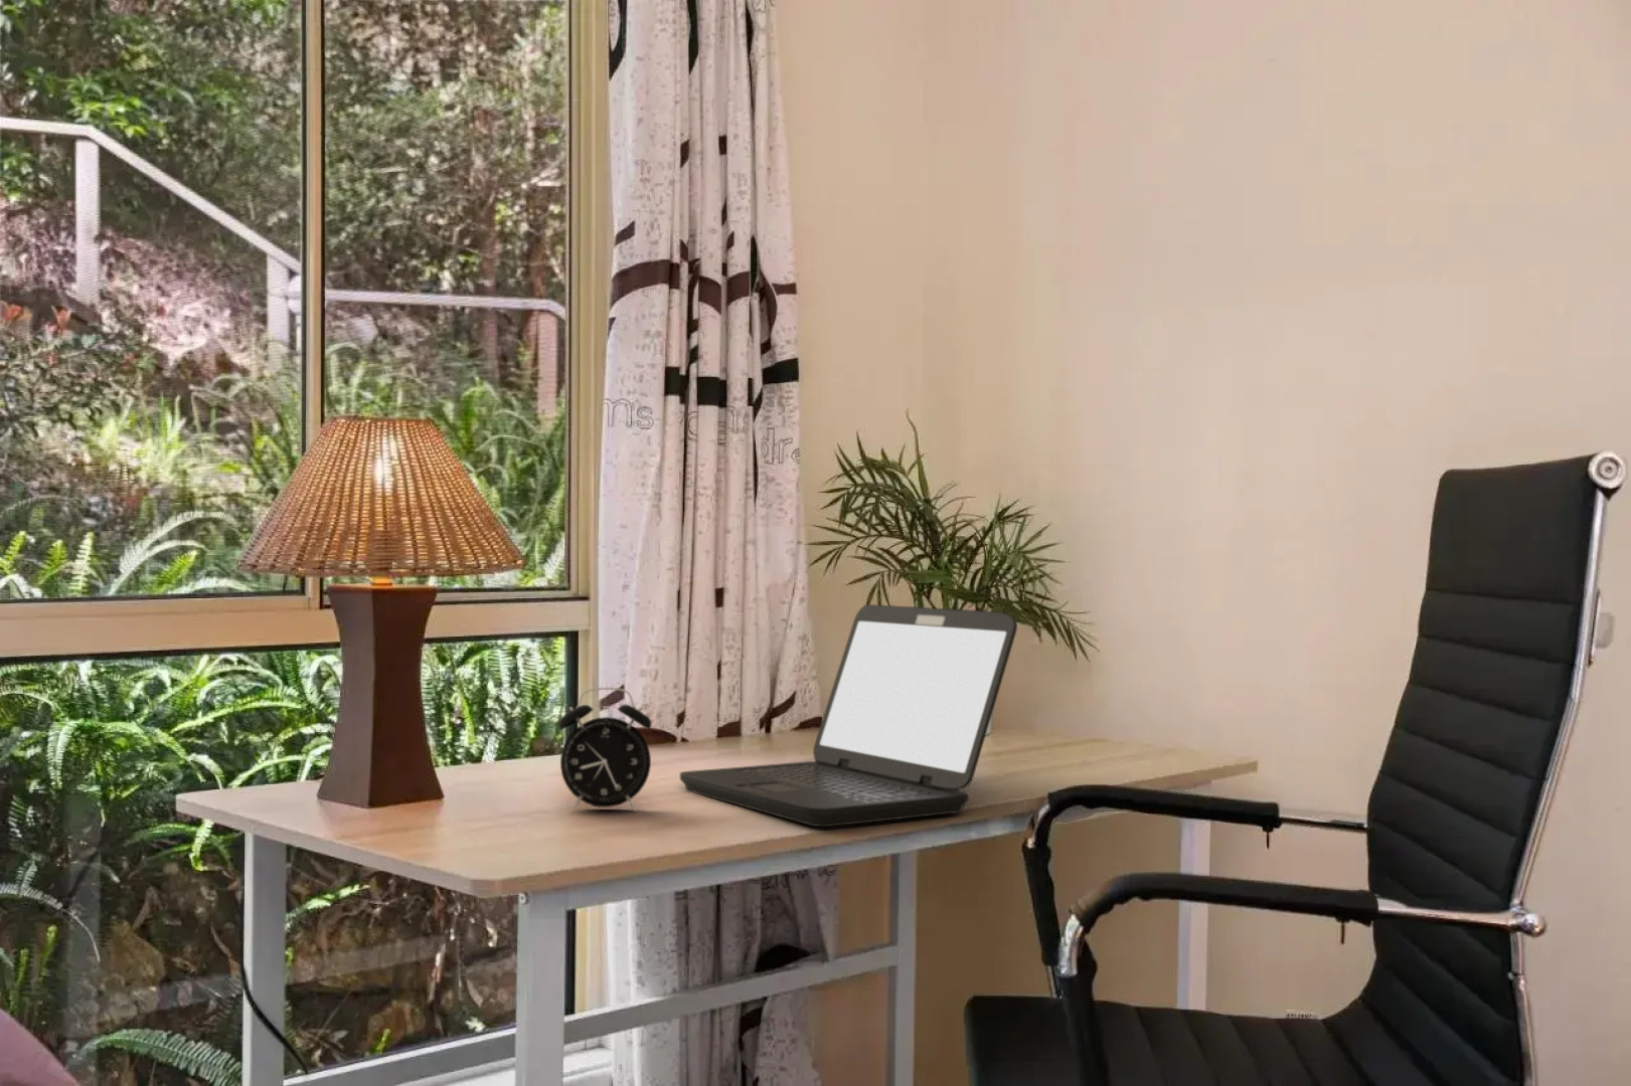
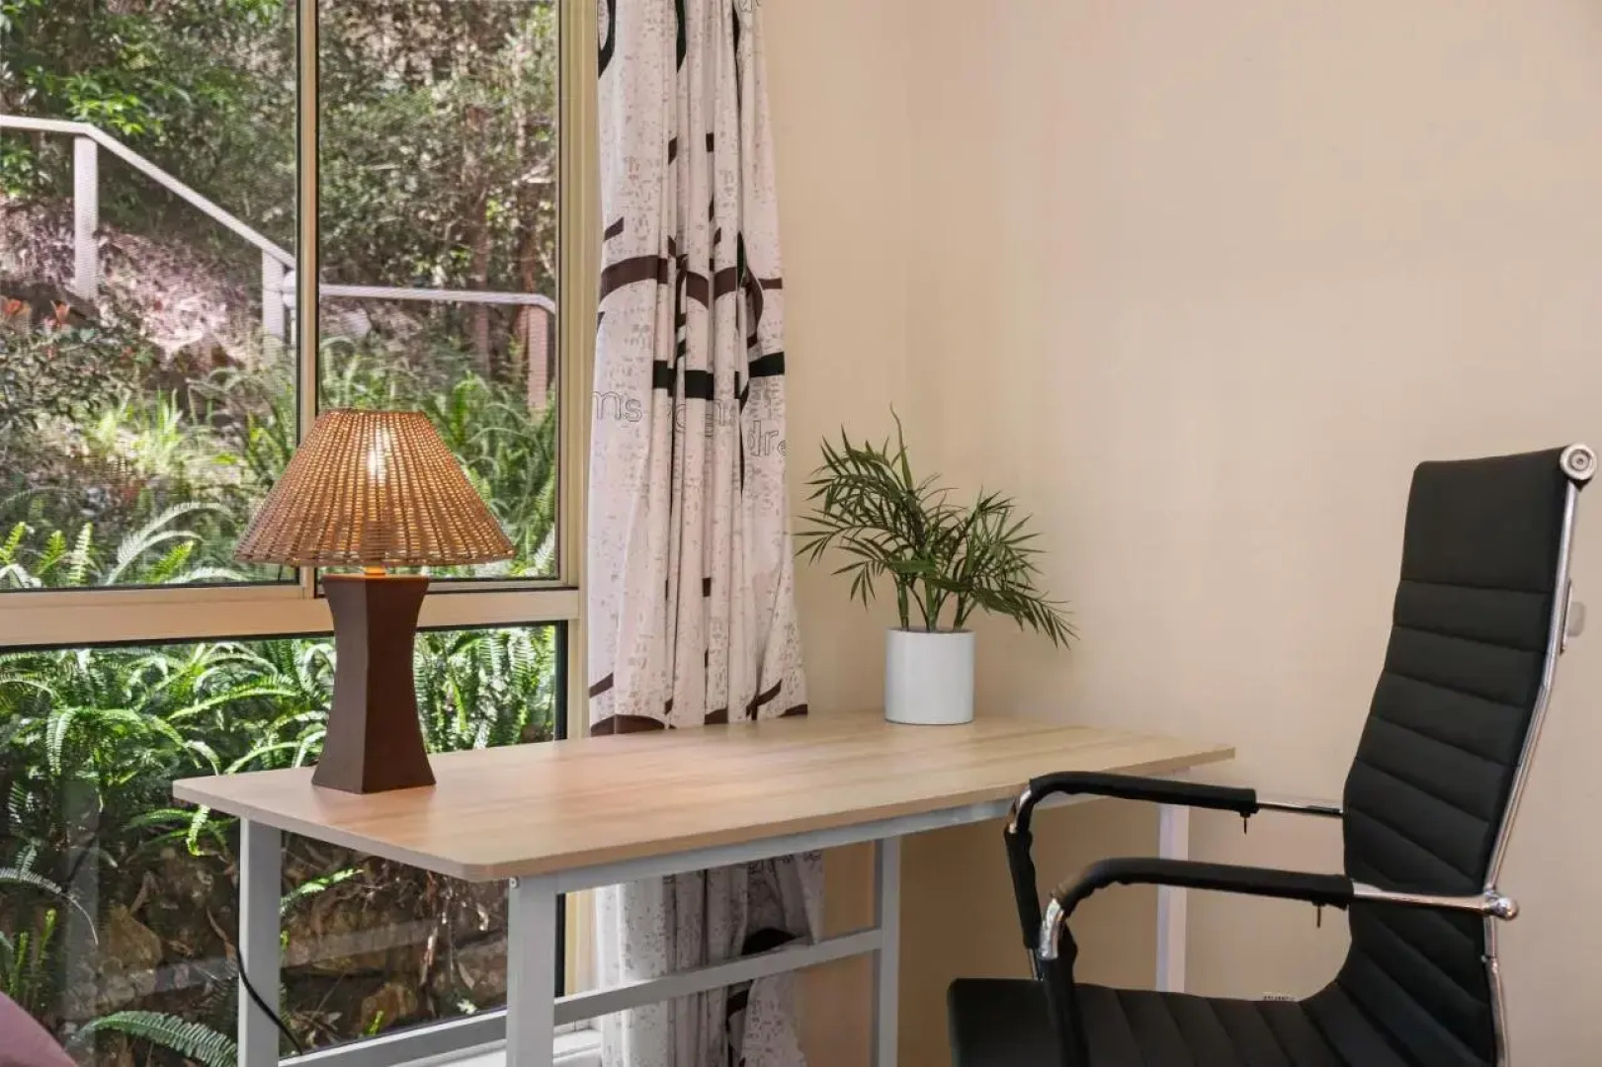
- laptop [679,604,1019,828]
- alarm clock [558,687,652,812]
